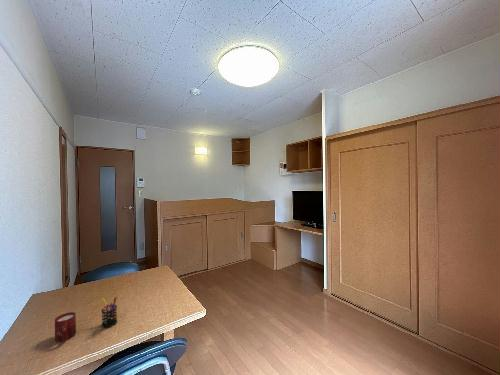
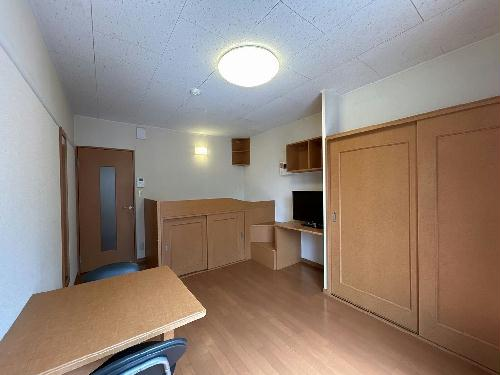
- pen holder [100,296,119,329]
- cup [54,311,77,343]
